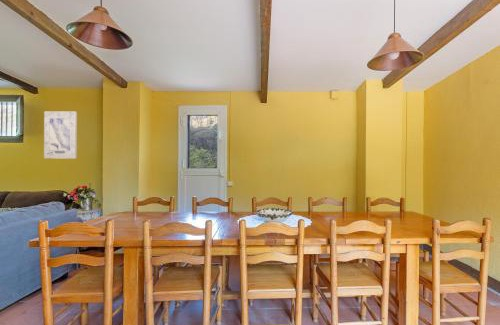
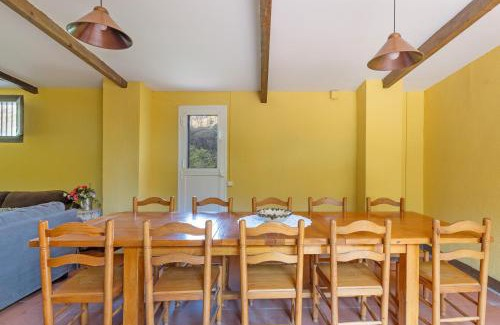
- wall art [43,111,78,160]
